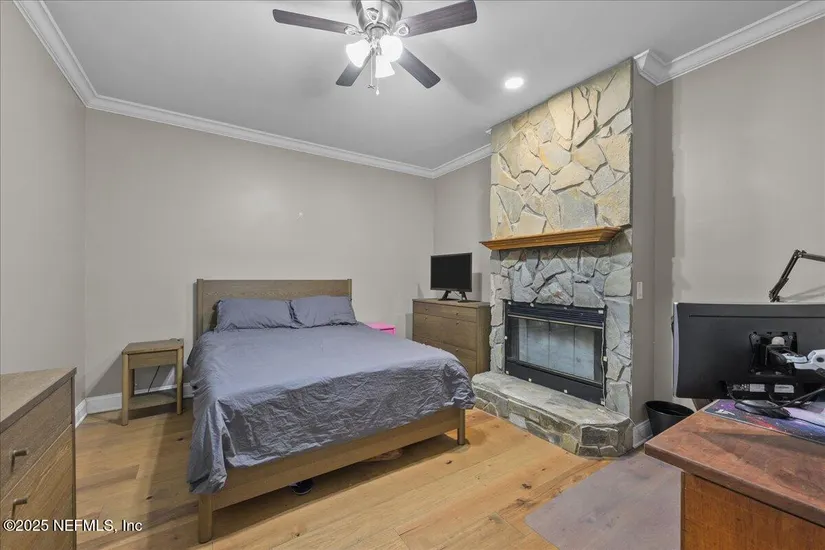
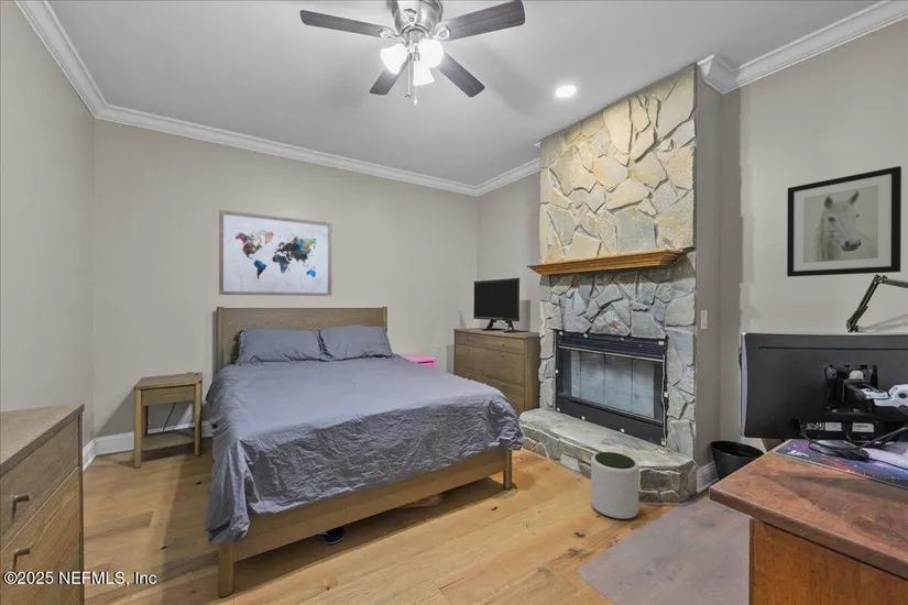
+ wall art [786,165,902,277]
+ wall art [218,209,332,297]
+ plant pot [590,451,639,520]
